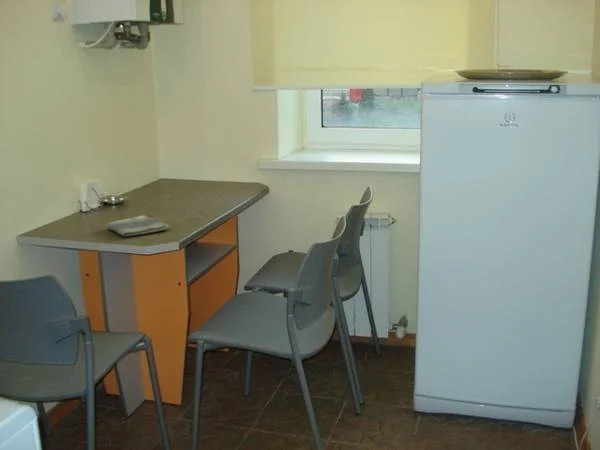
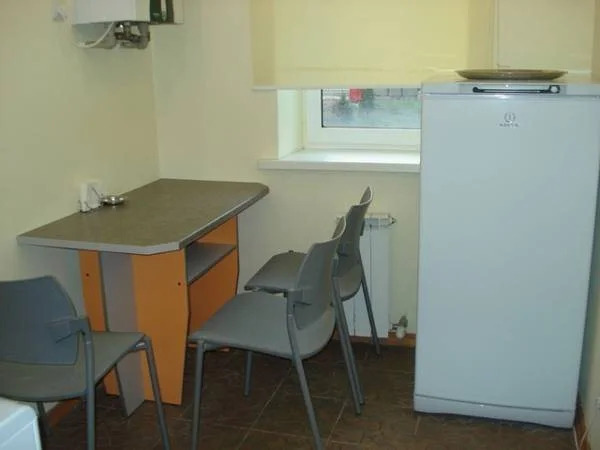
- dish towel [105,214,171,237]
